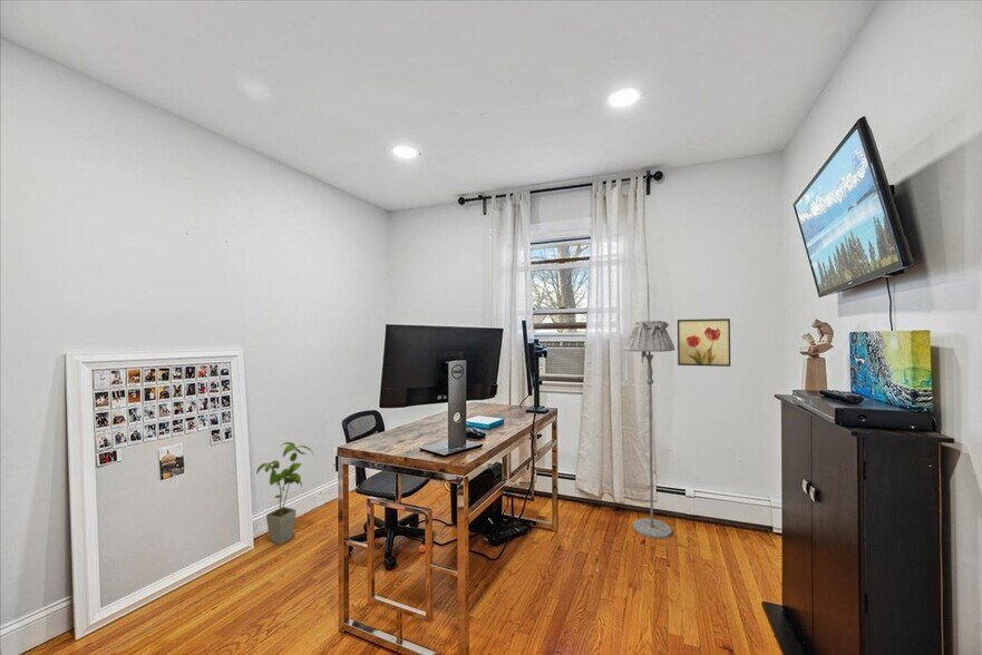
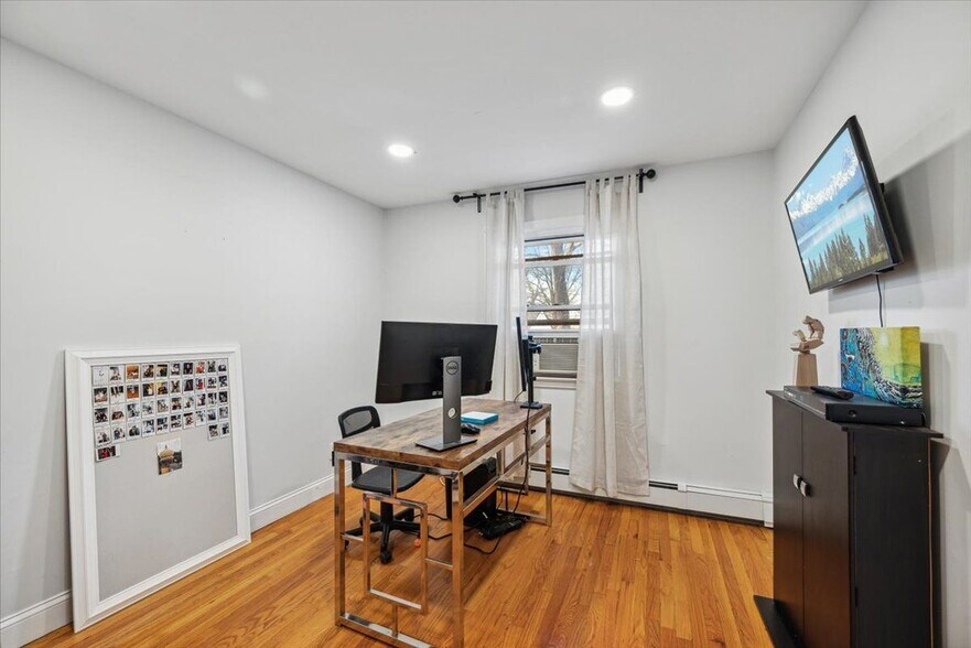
- wall art [677,317,731,368]
- house plant [255,441,314,546]
- floor lamp [623,320,675,539]
